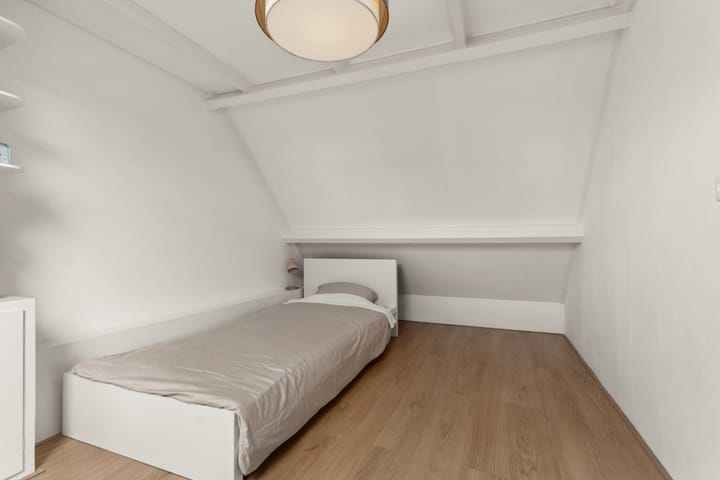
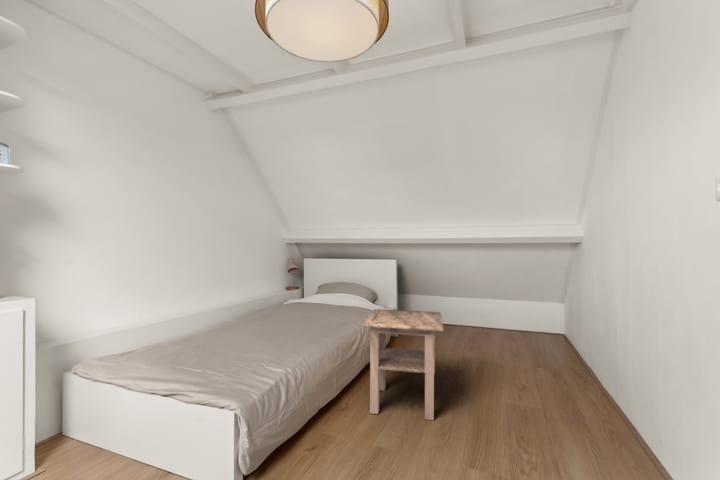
+ side table [360,308,445,421]
